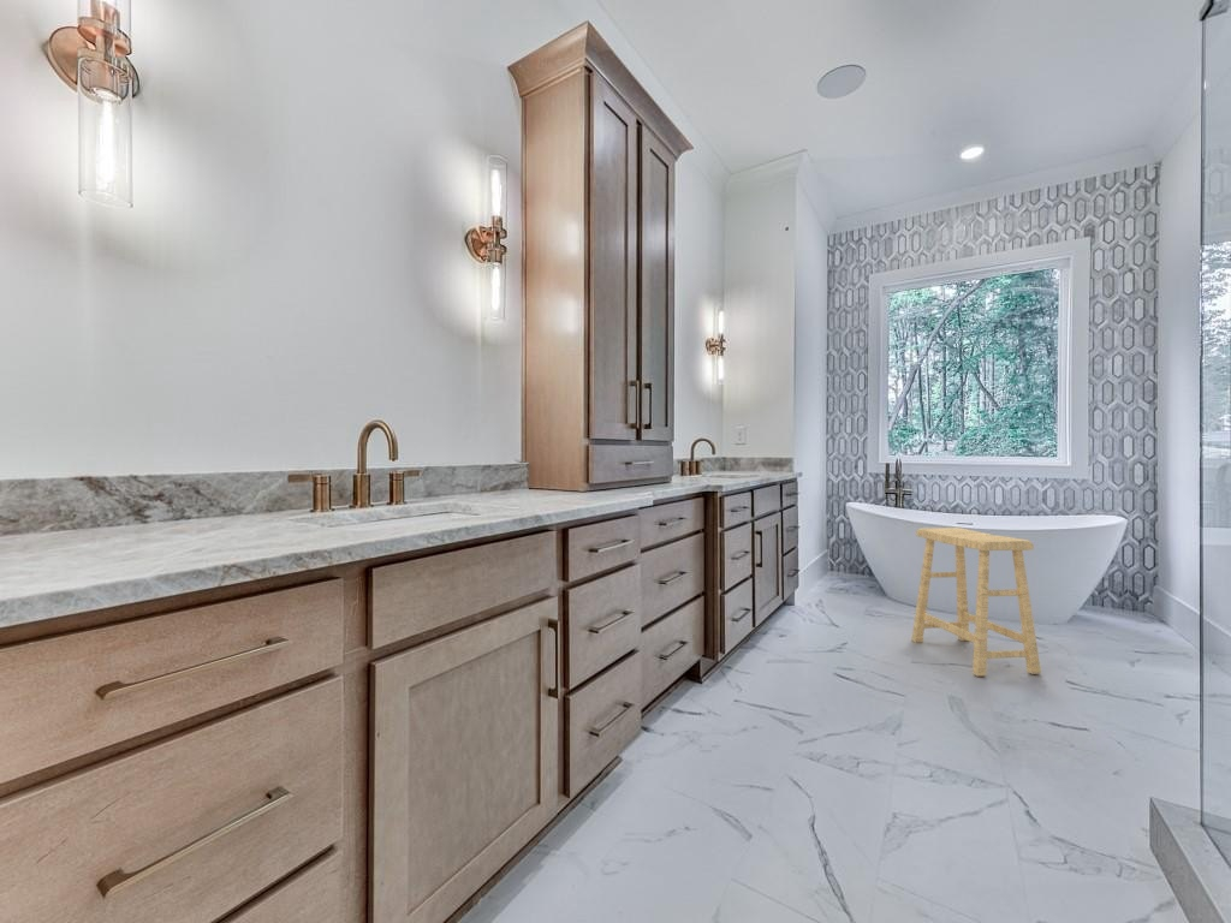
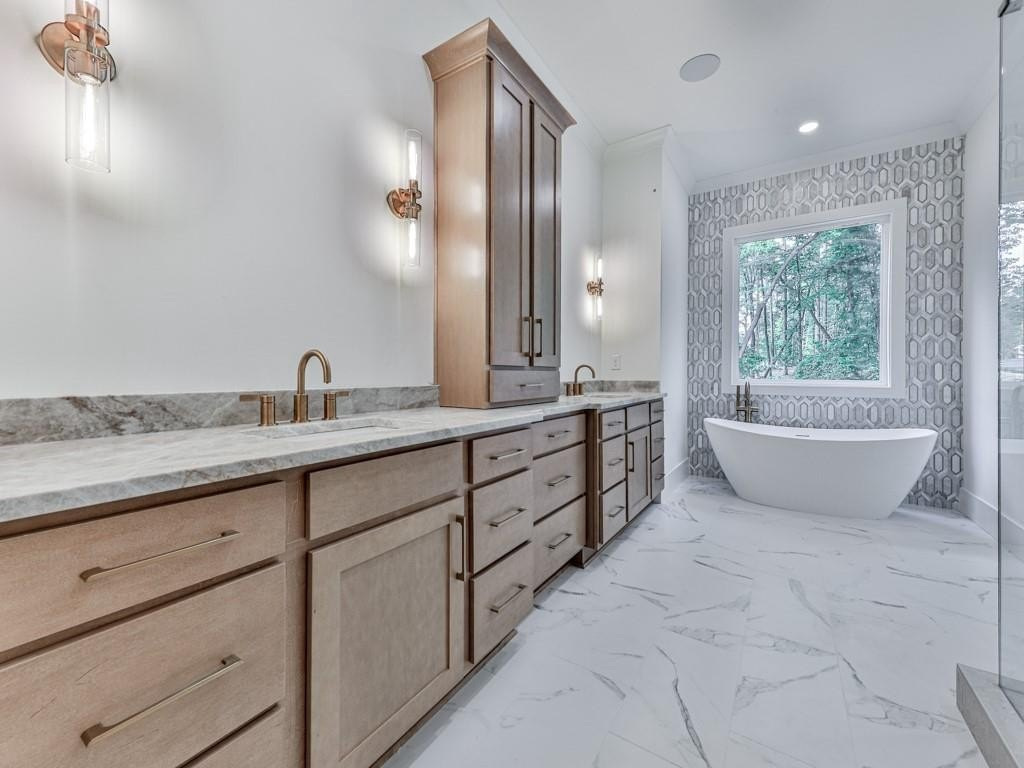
- stool [911,526,1042,678]
